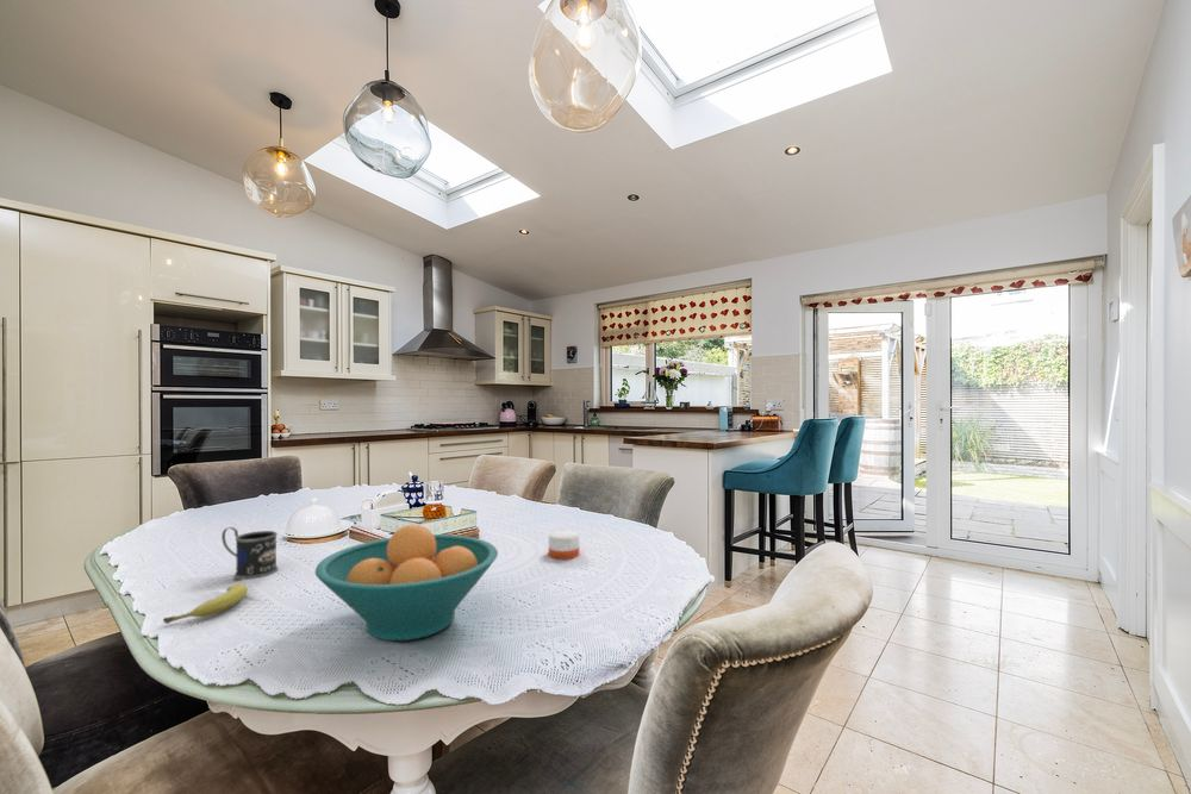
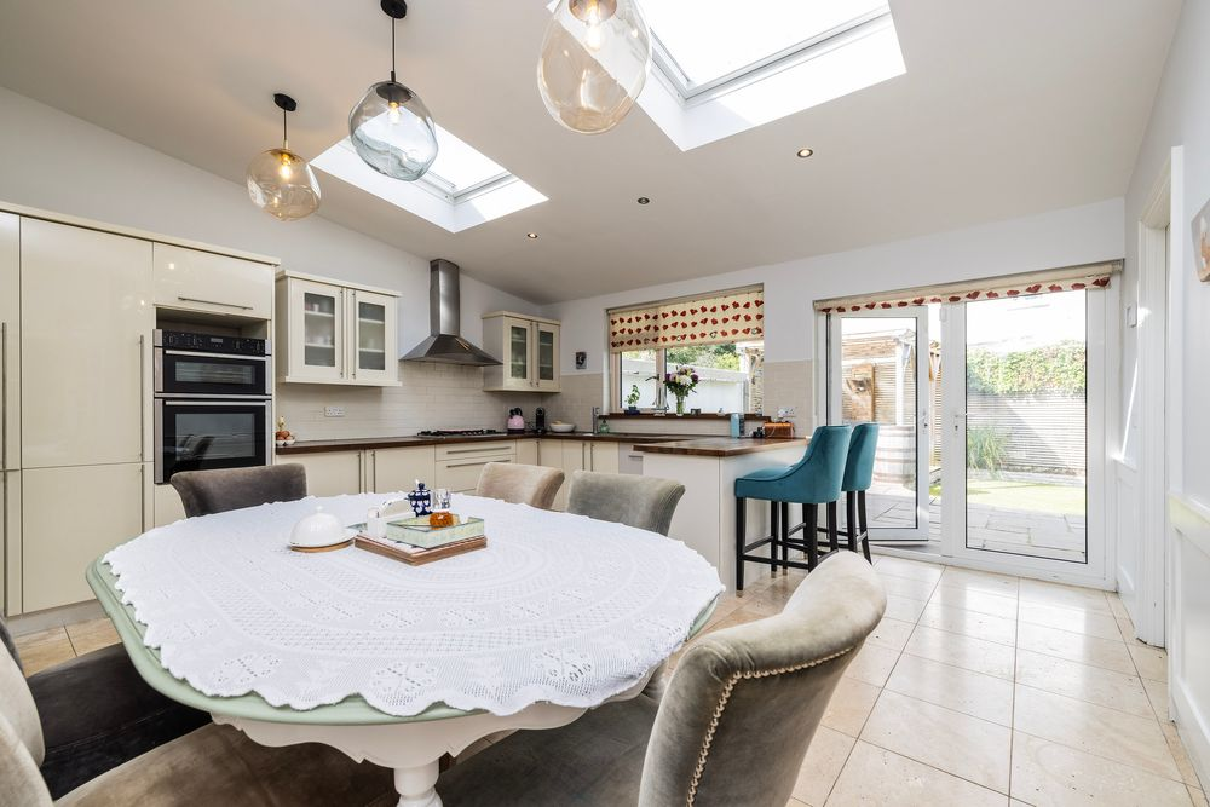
- fruit [162,582,248,625]
- candle [548,530,580,561]
- fruit bowl [313,523,499,642]
- mug [220,526,280,581]
